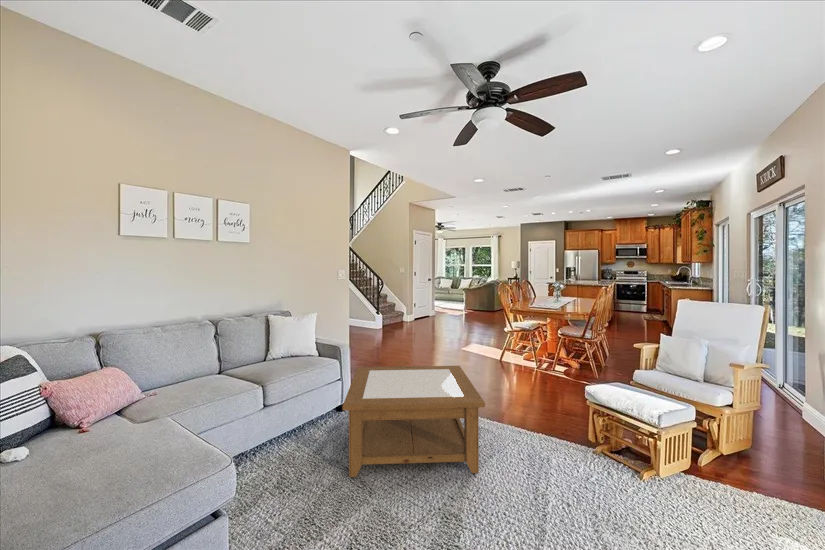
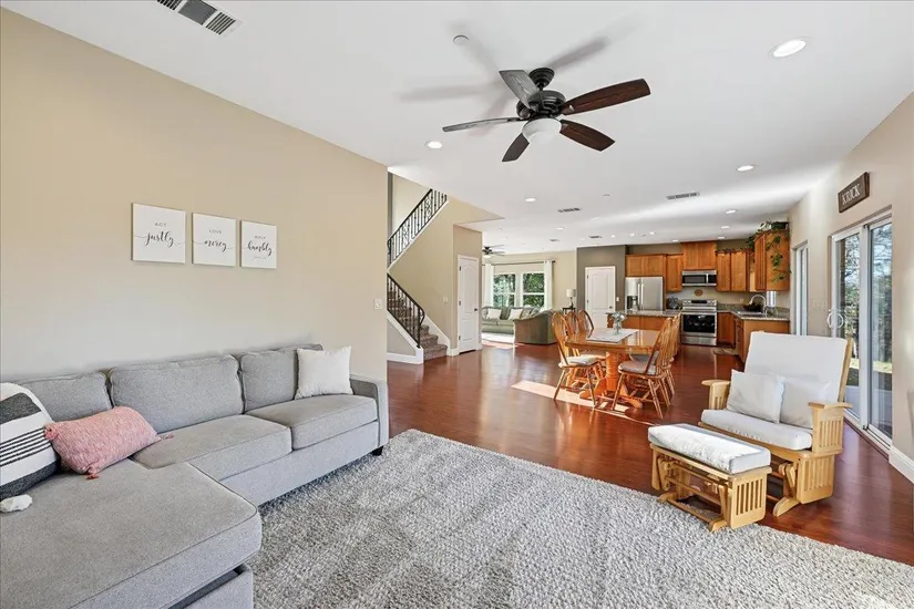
- coffee table [342,365,486,478]
